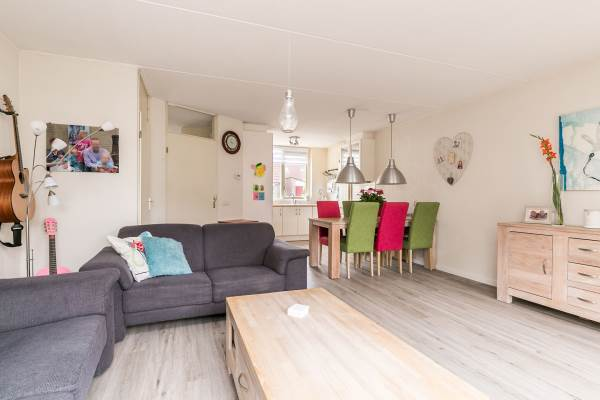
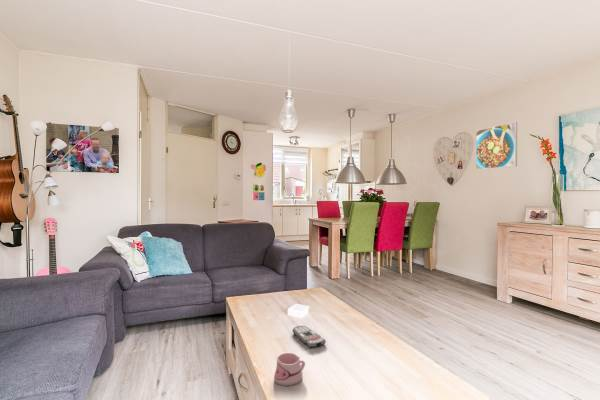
+ remote control [292,325,327,349]
+ mug [273,352,306,387]
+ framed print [475,121,518,171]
